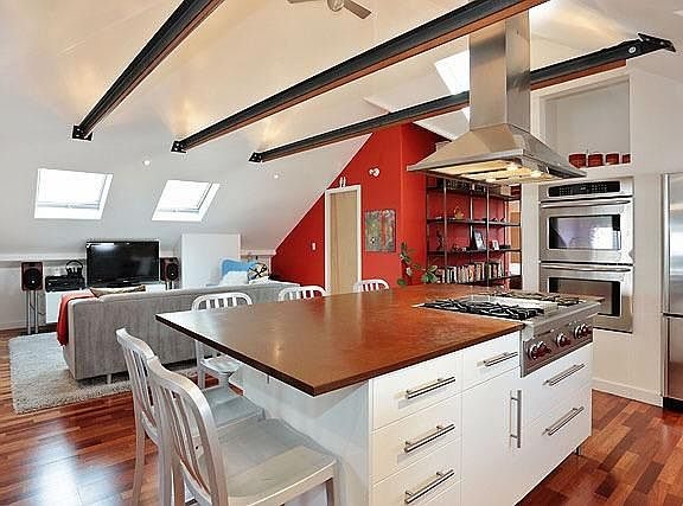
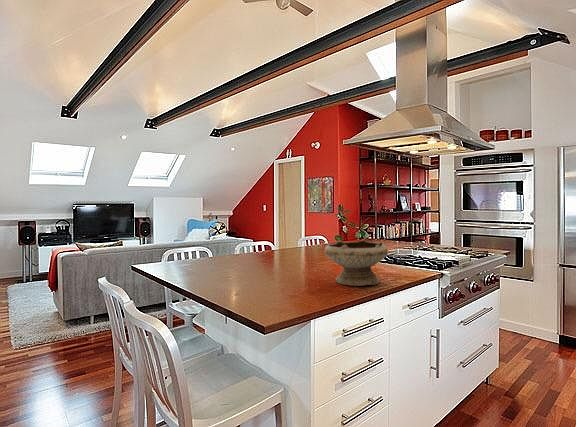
+ bowl [324,238,389,287]
